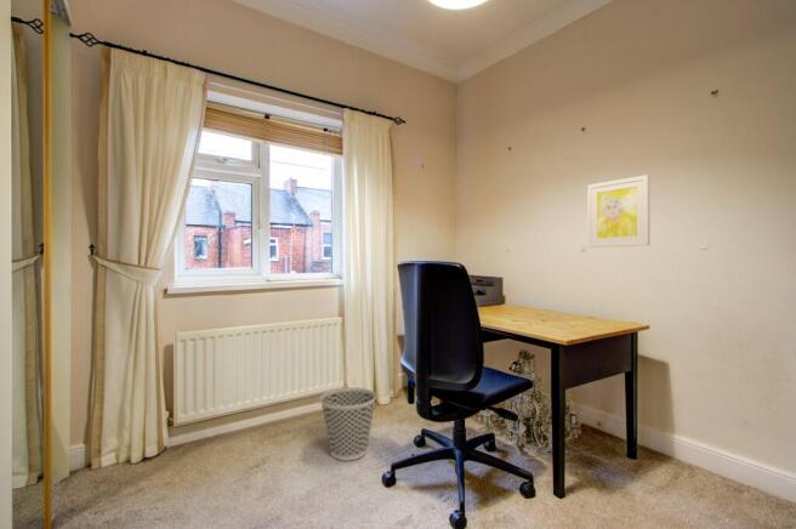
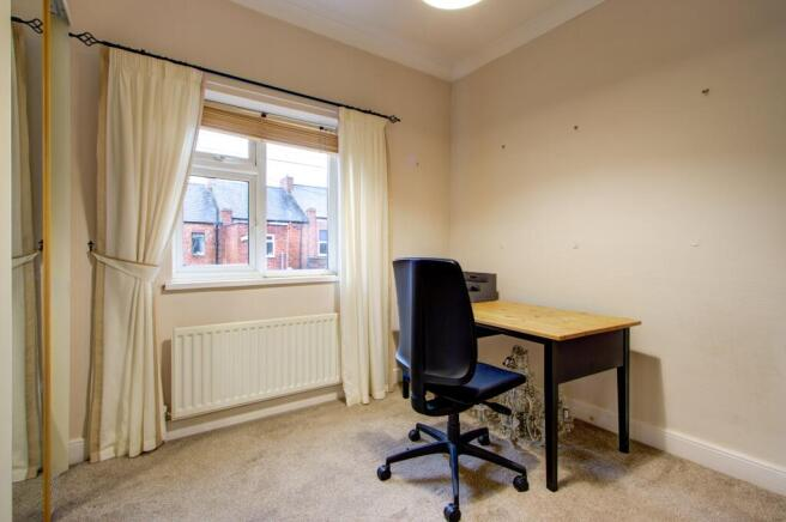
- wall art [586,174,652,249]
- wastebasket [319,386,377,462]
